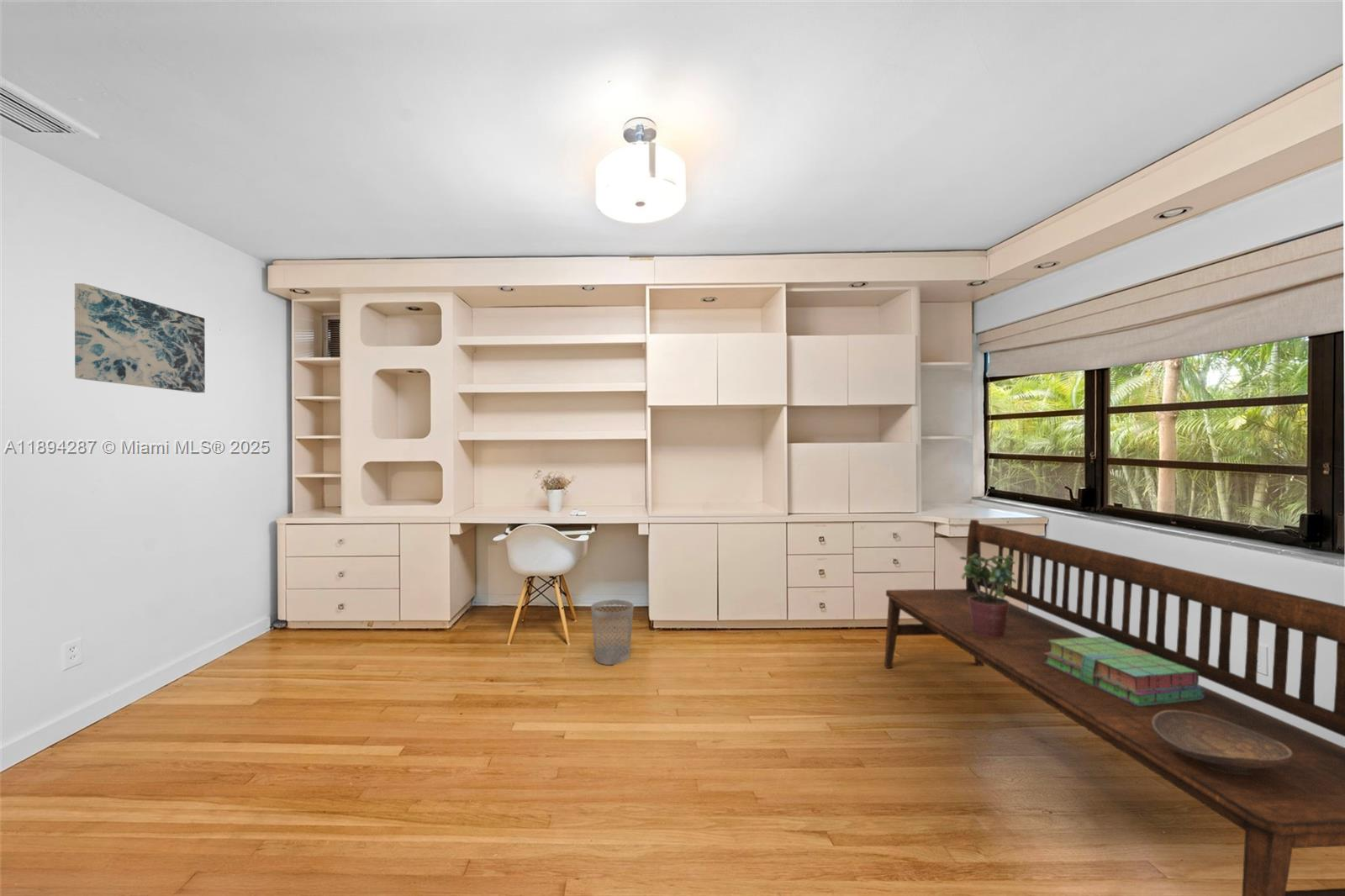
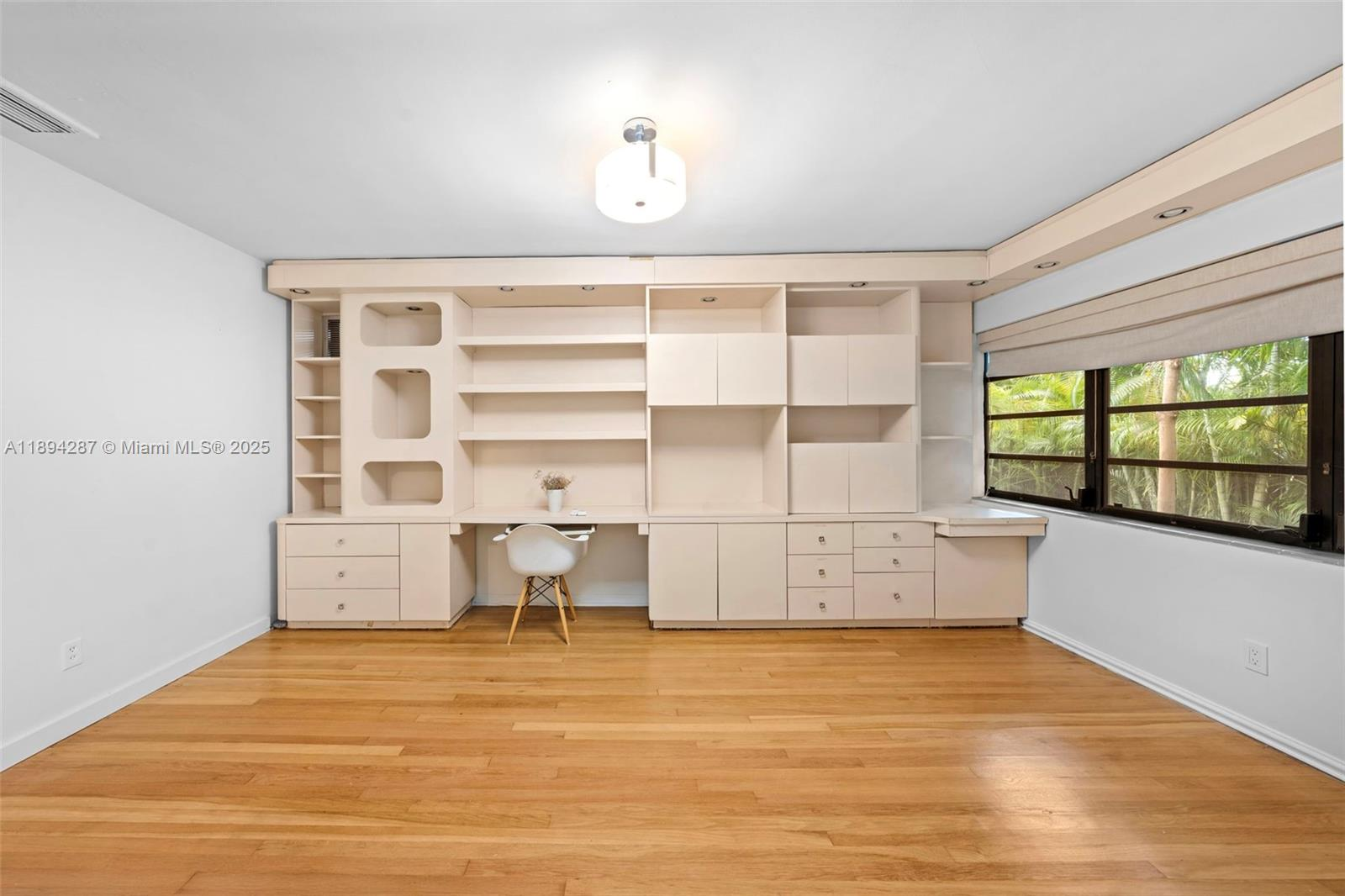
- wall art [73,282,206,393]
- wastebasket [590,598,635,666]
- potted plant [959,554,1016,638]
- stack of books [1044,635,1205,706]
- decorative bowl [1152,710,1293,775]
- bench [883,519,1345,896]
